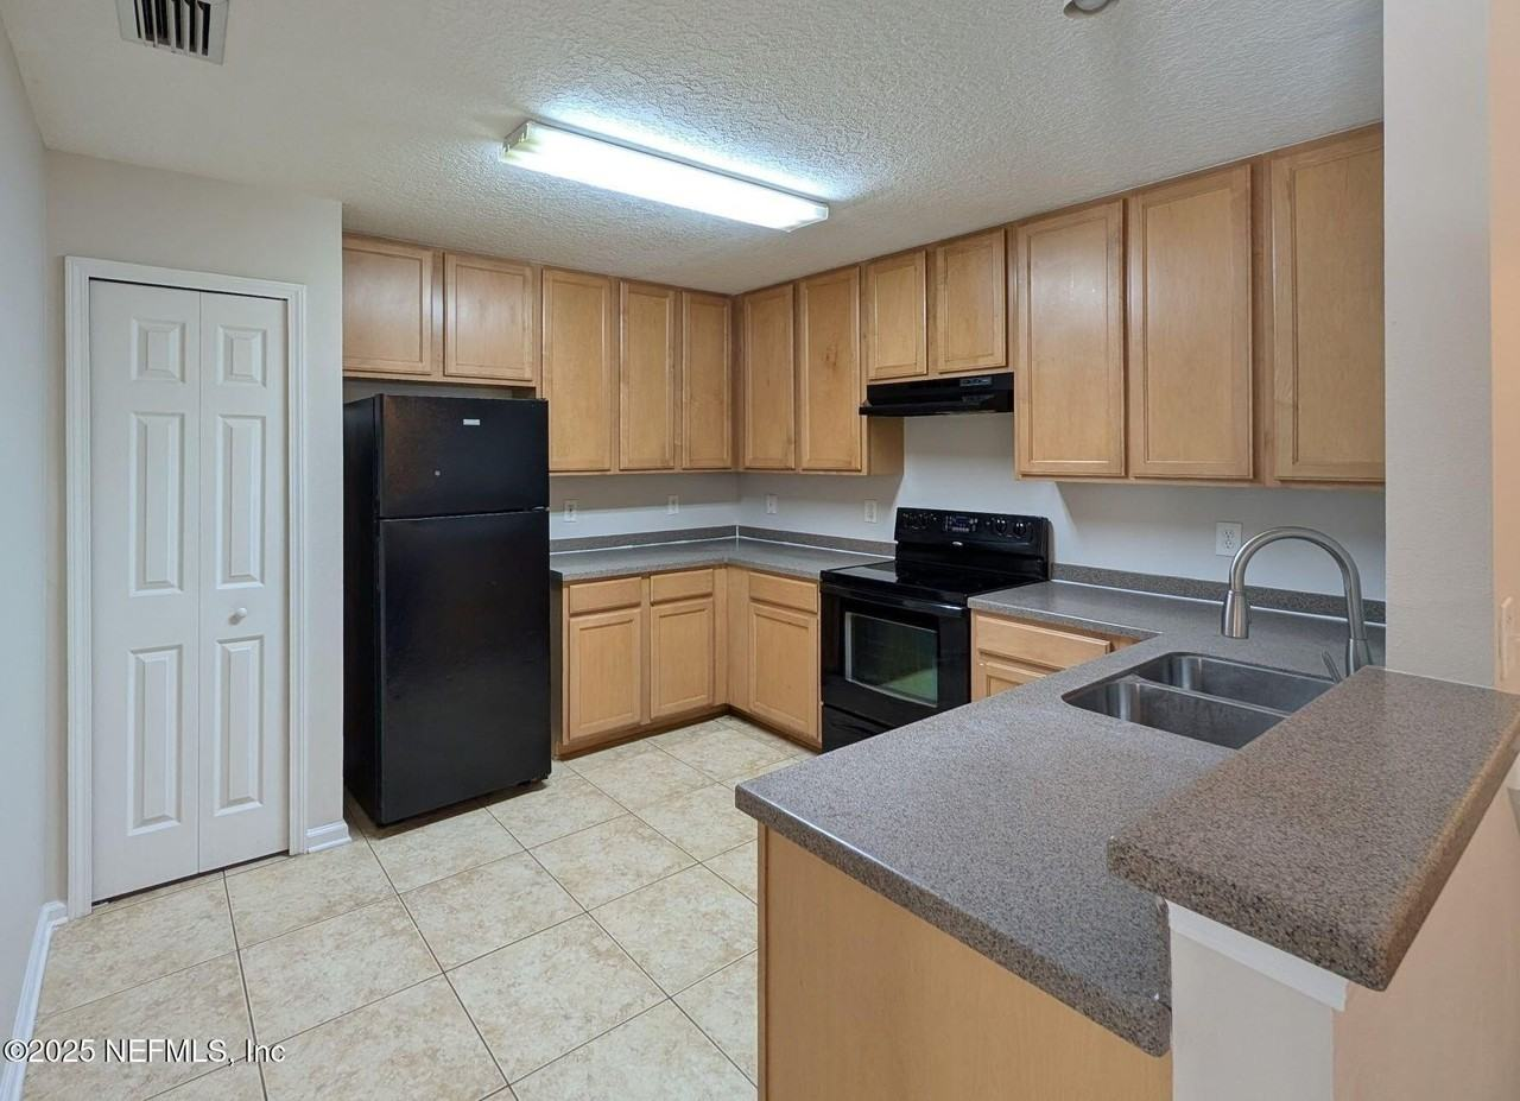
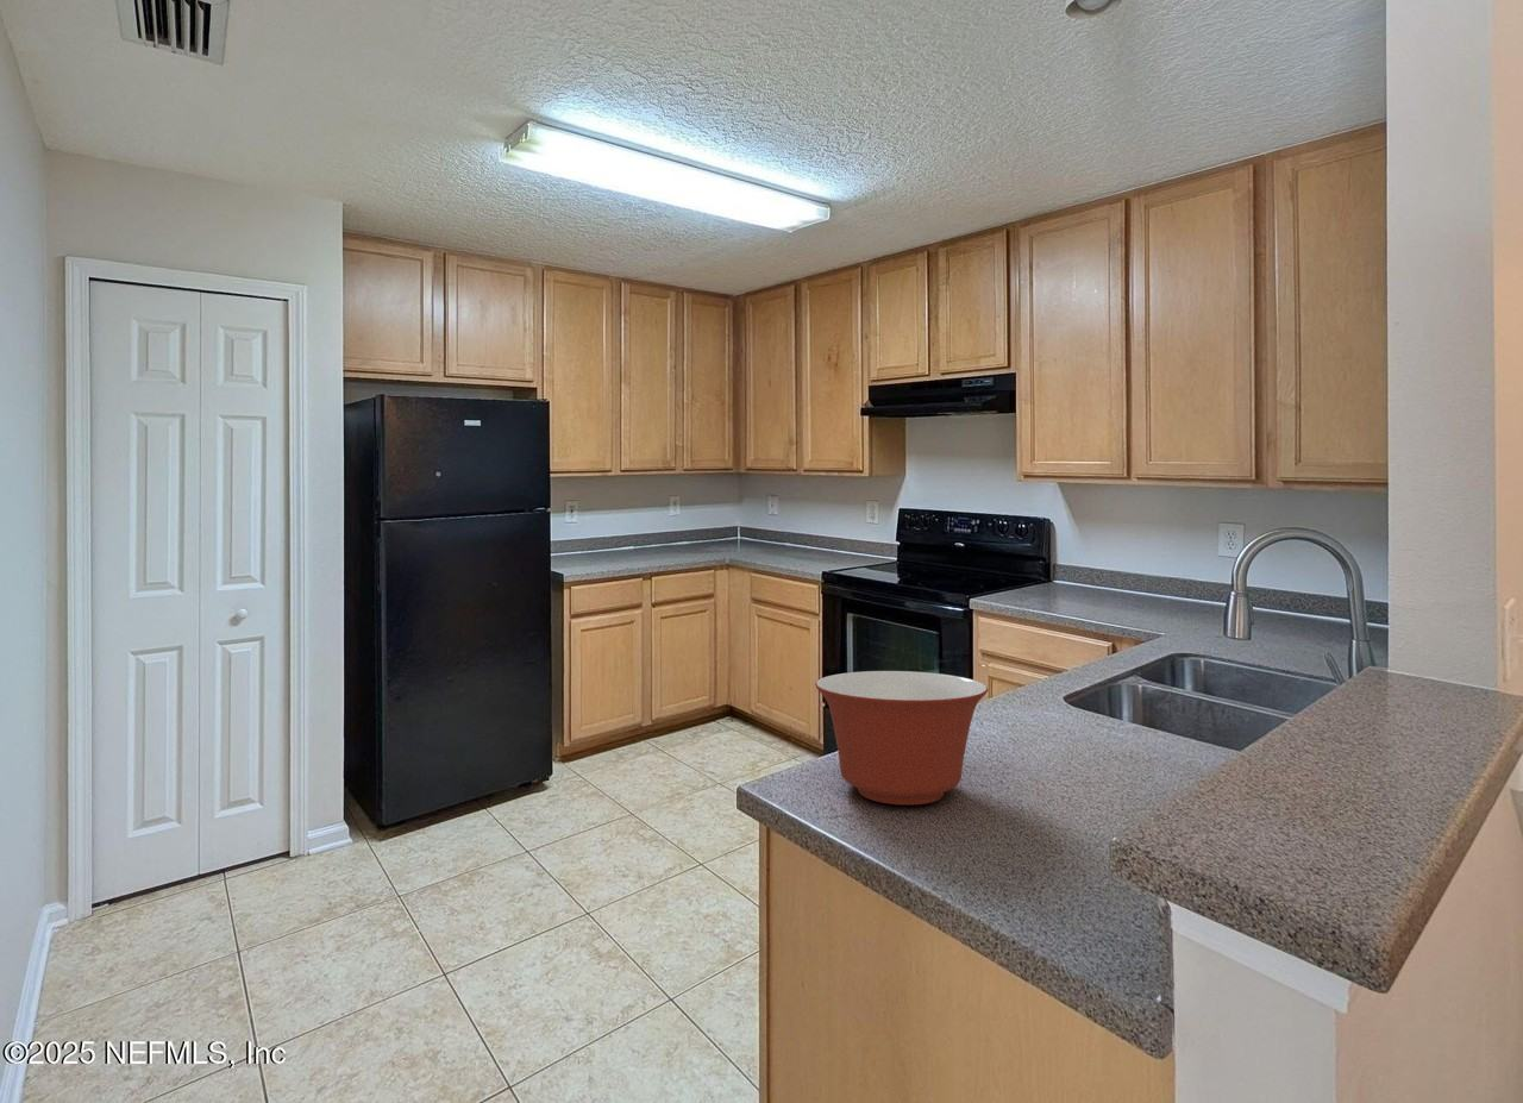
+ mixing bowl [814,670,989,806]
